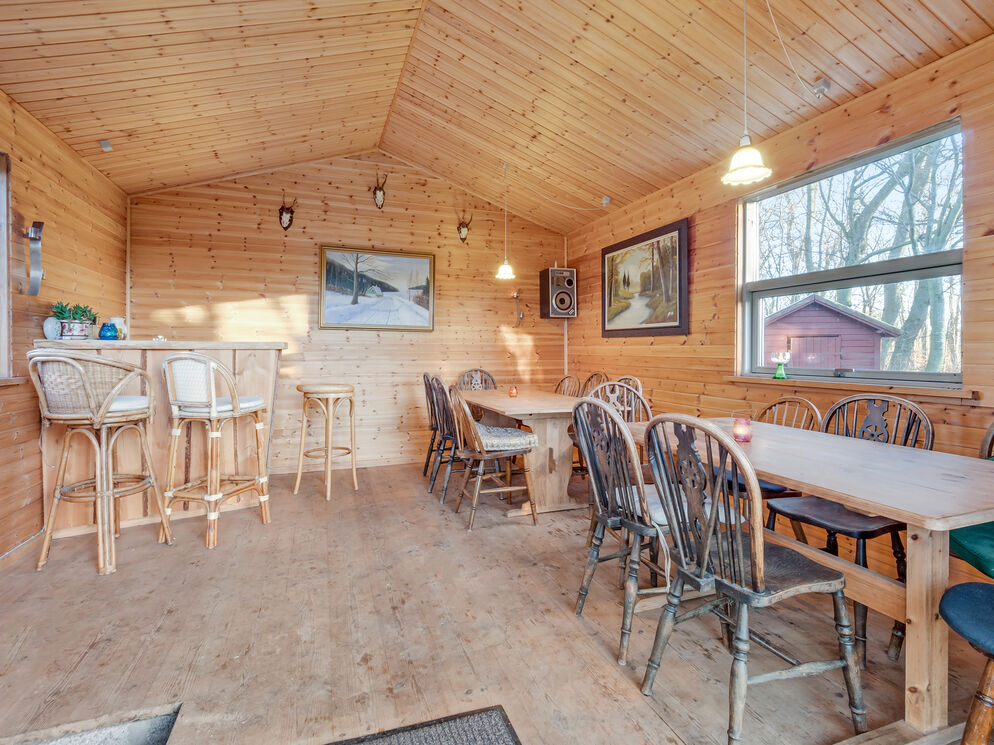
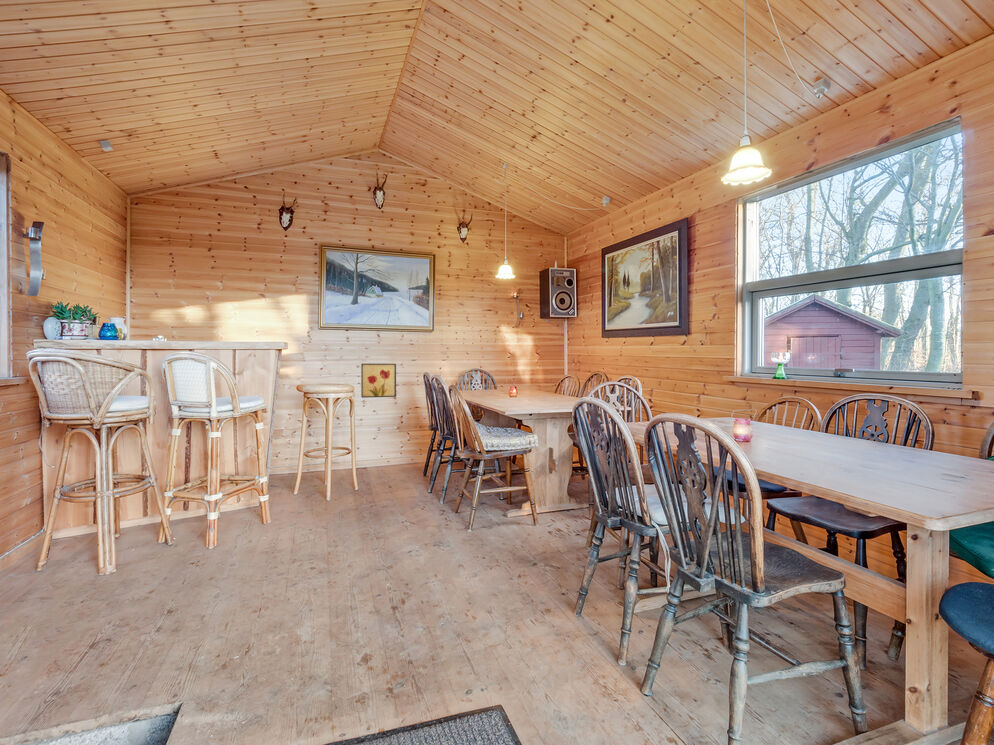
+ wall art [360,363,397,399]
